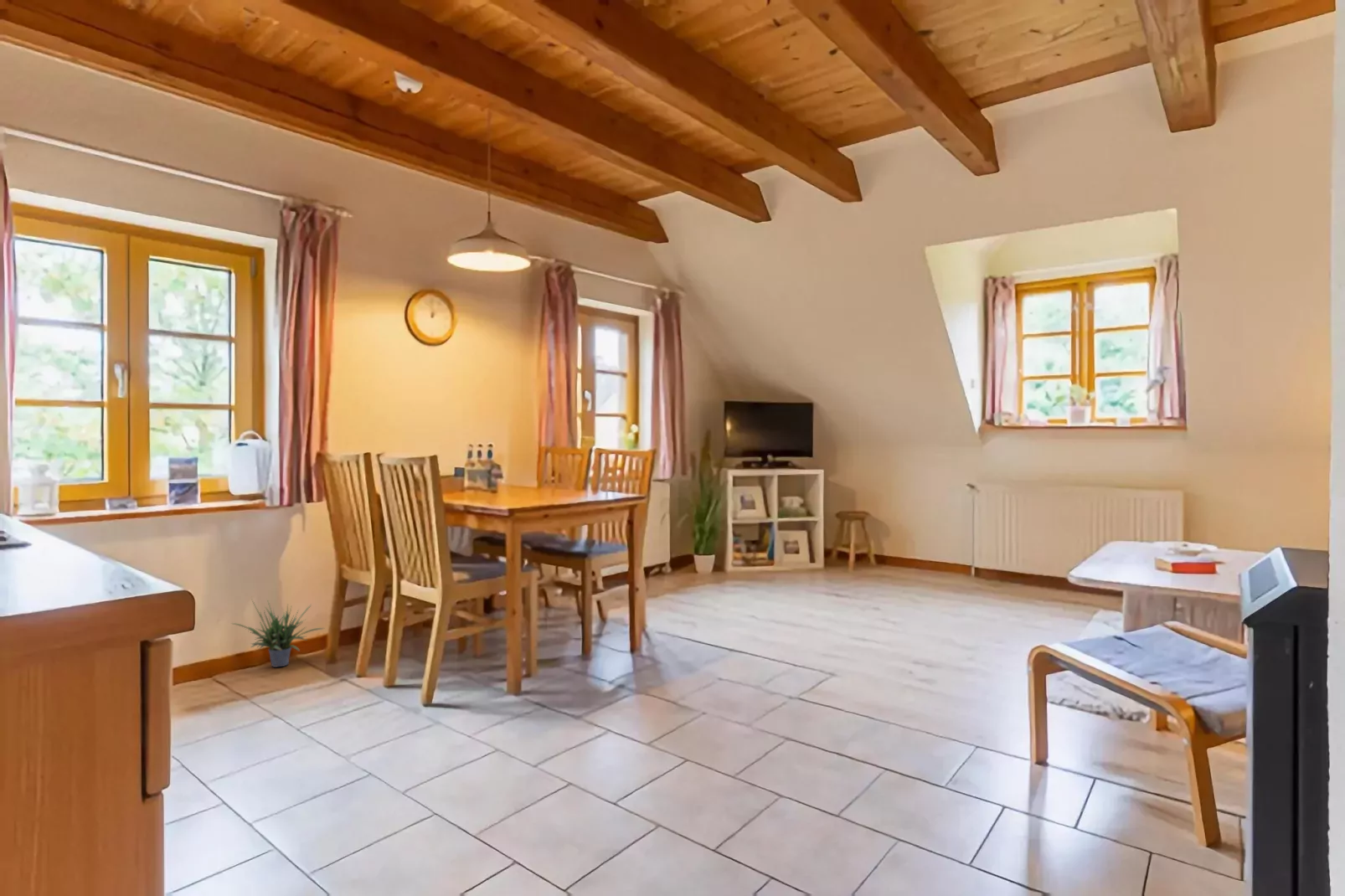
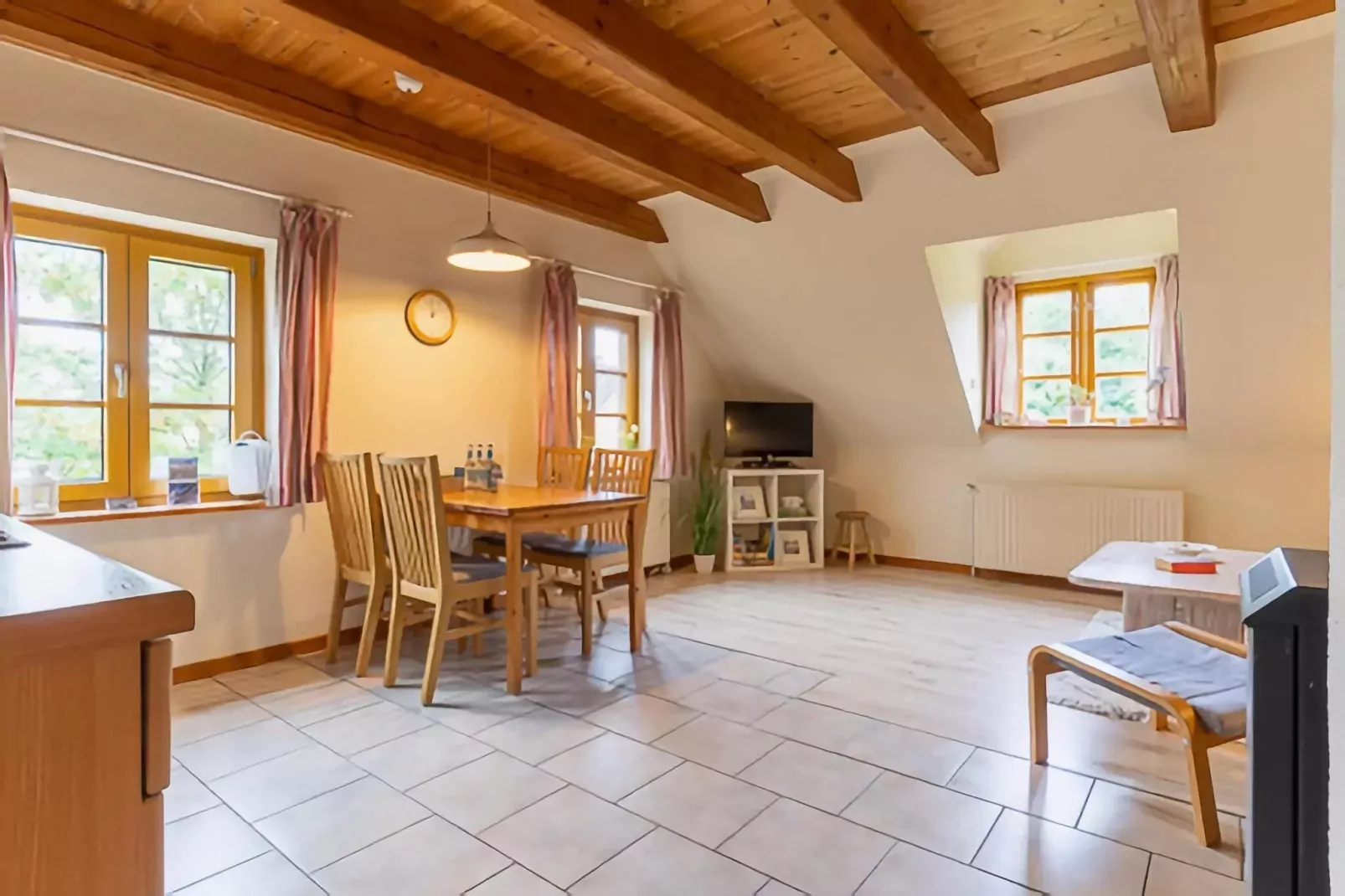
- potted plant [230,596,325,668]
